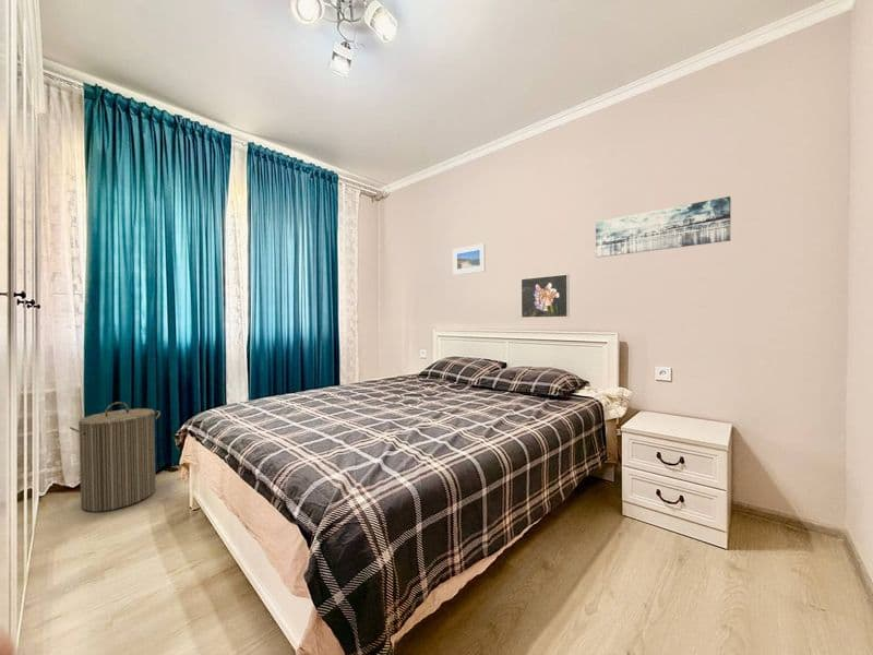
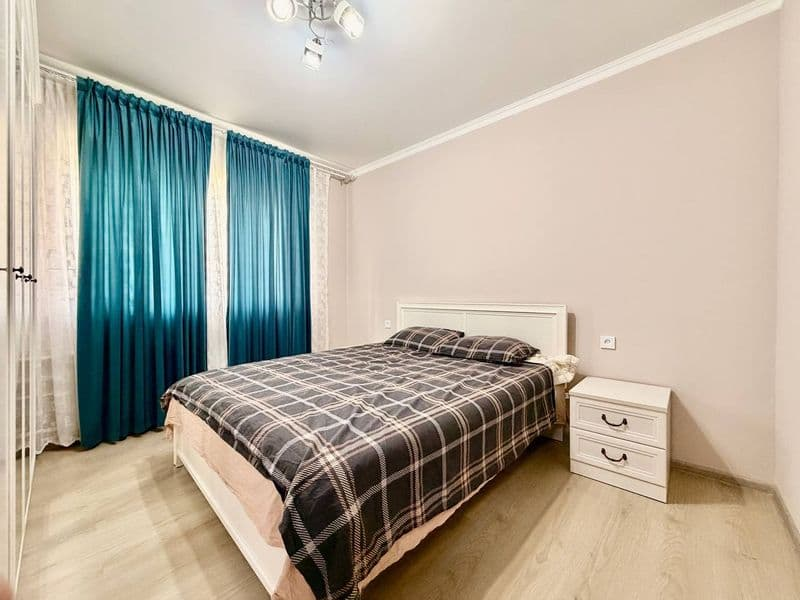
- laundry hamper [69,401,162,513]
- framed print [452,242,487,276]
- wall art [595,195,732,259]
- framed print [519,273,571,319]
